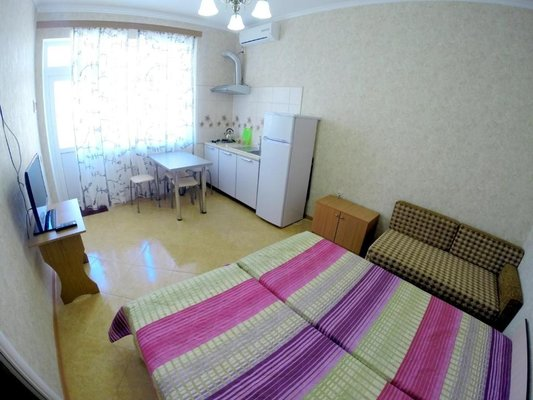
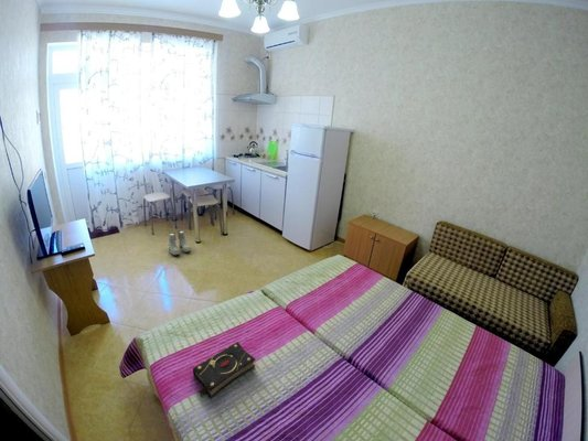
+ boots [168,229,191,256]
+ book [192,341,256,399]
